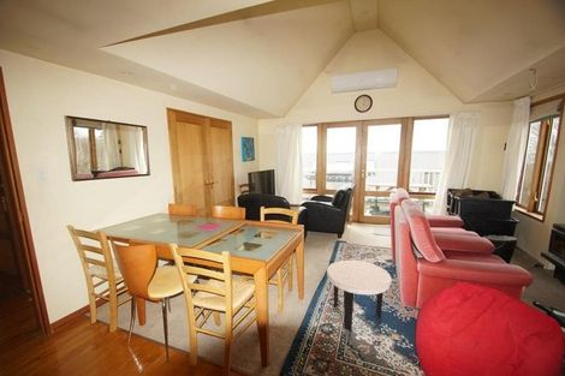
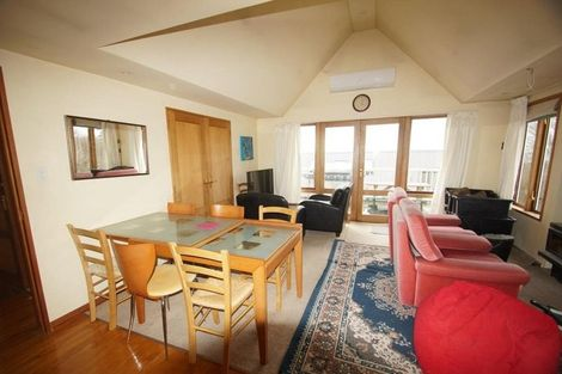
- side table [326,258,393,333]
